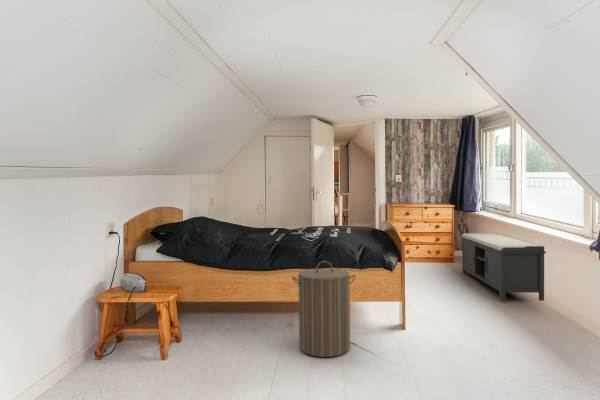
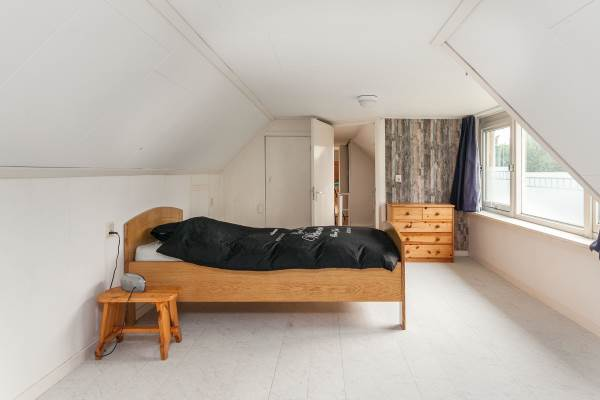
- bench [460,232,547,302]
- laundry hamper [291,260,357,358]
